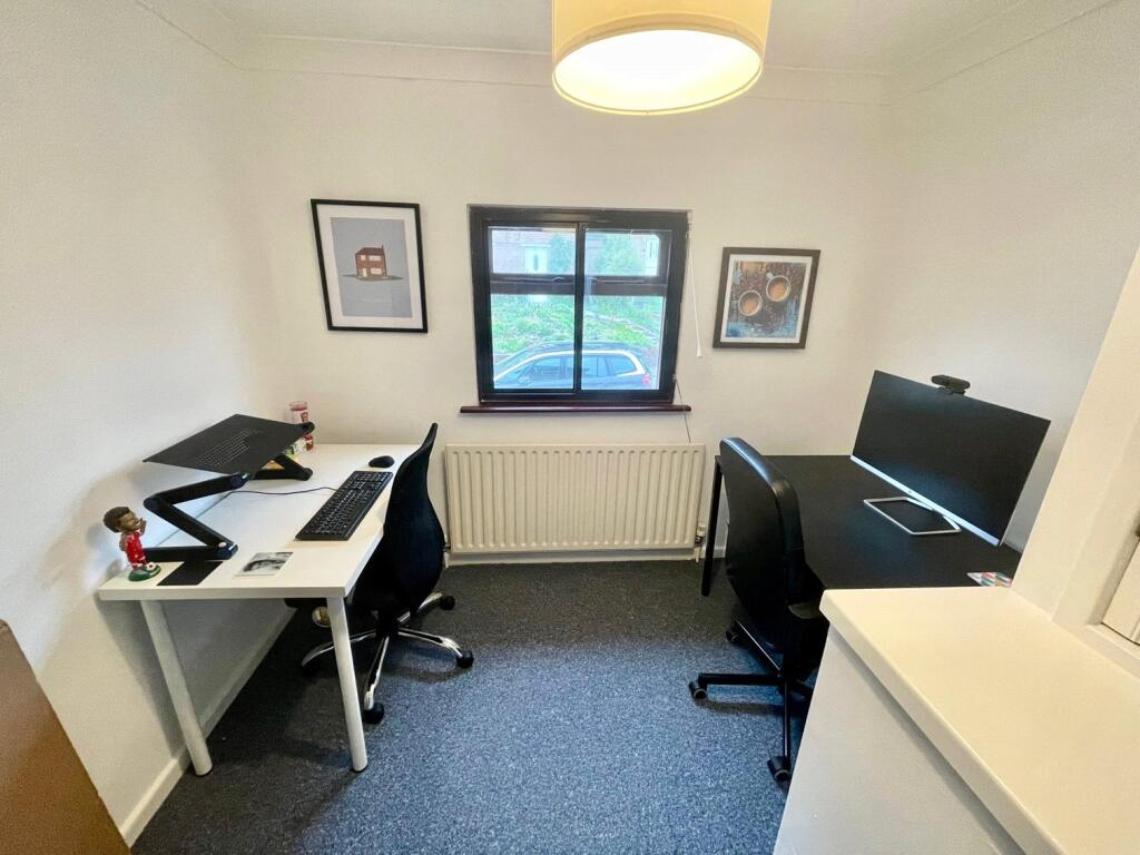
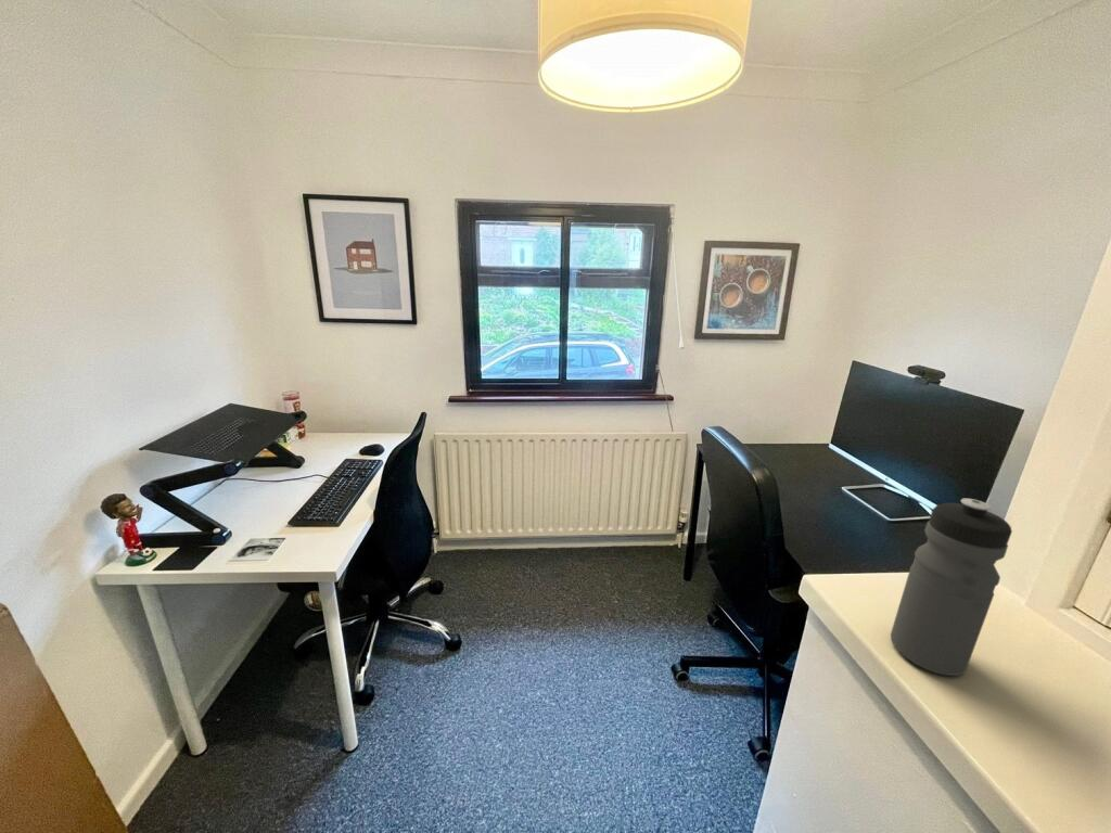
+ water bottle [890,498,1013,677]
